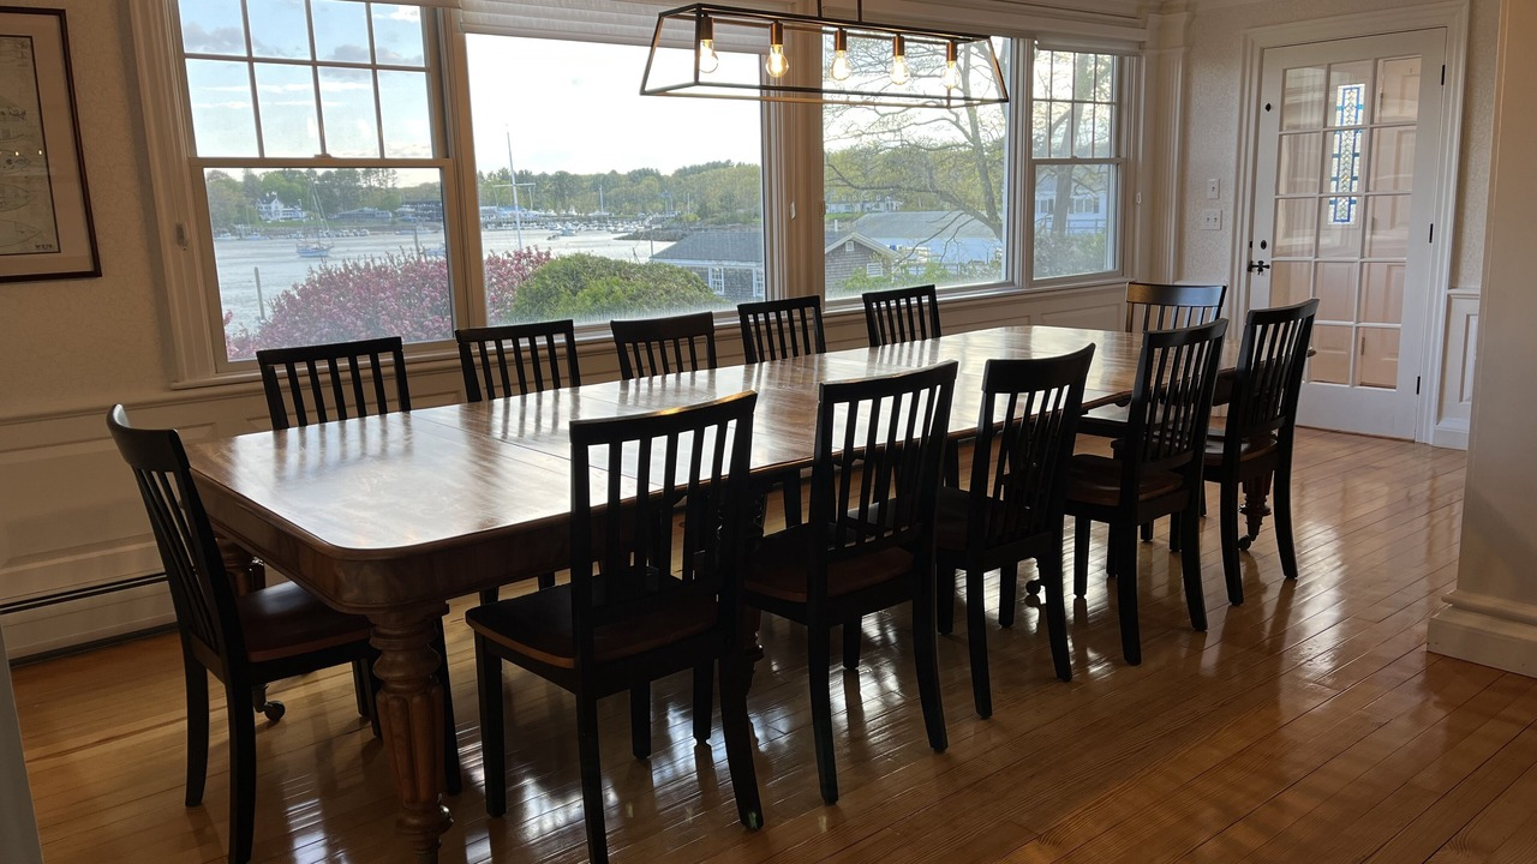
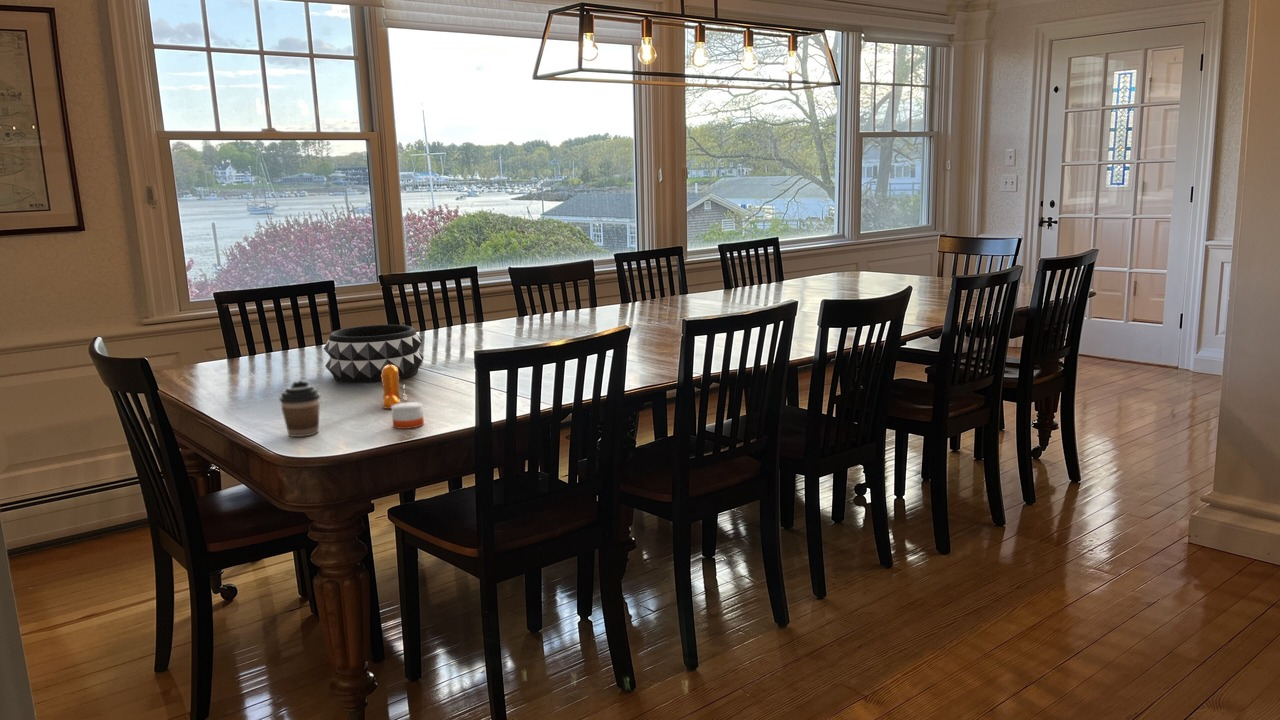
+ candle [391,401,425,430]
+ coffee cup [278,380,321,438]
+ decorative bowl [323,324,425,384]
+ pepper shaker [381,365,401,410]
